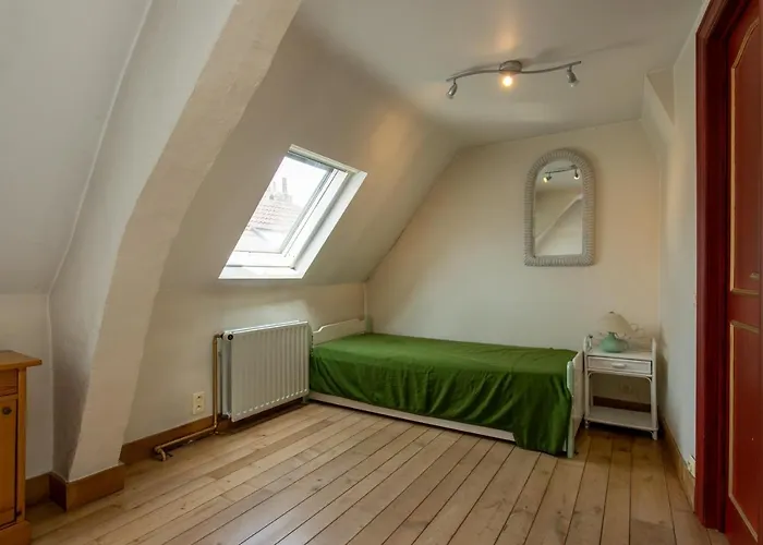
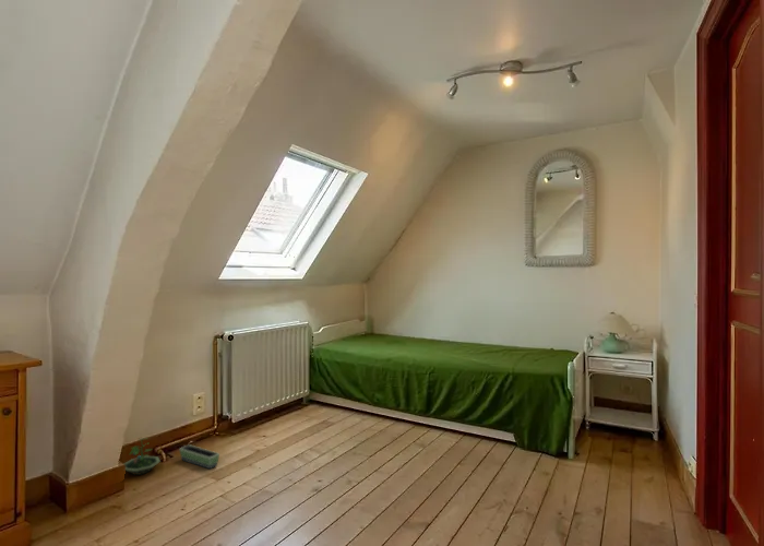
+ planter [178,443,220,470]
+ terrarium [123,437,162,476]
